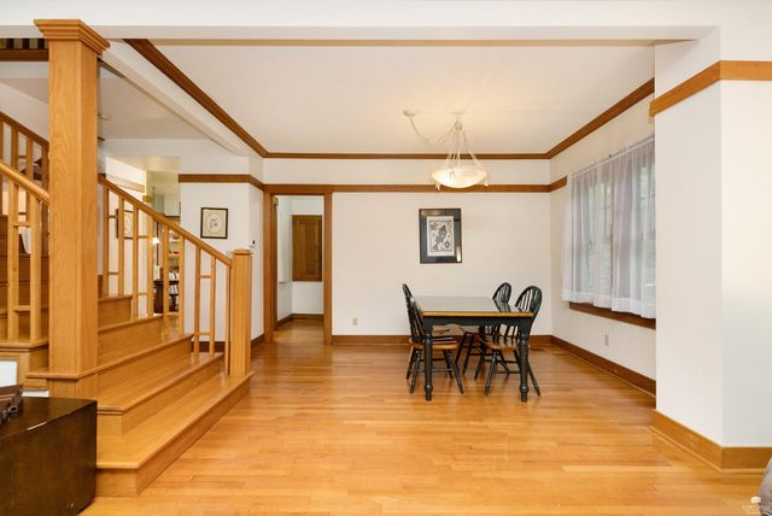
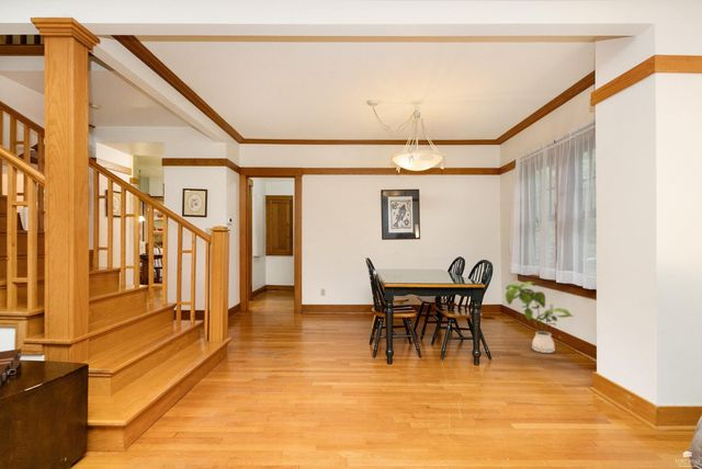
+ house plant [505,281,574,354]
